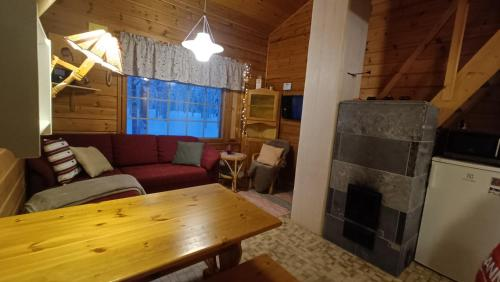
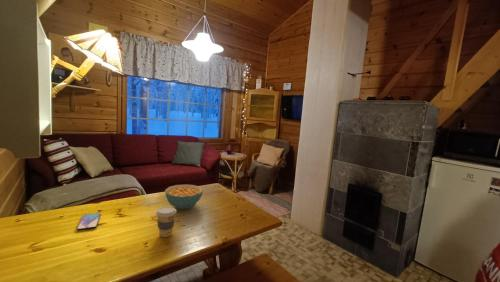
+ smartphone [76,212,101,231]
+ coffee cup [155,206,177,238]
+ cereal bowl [164,183,204,210]
